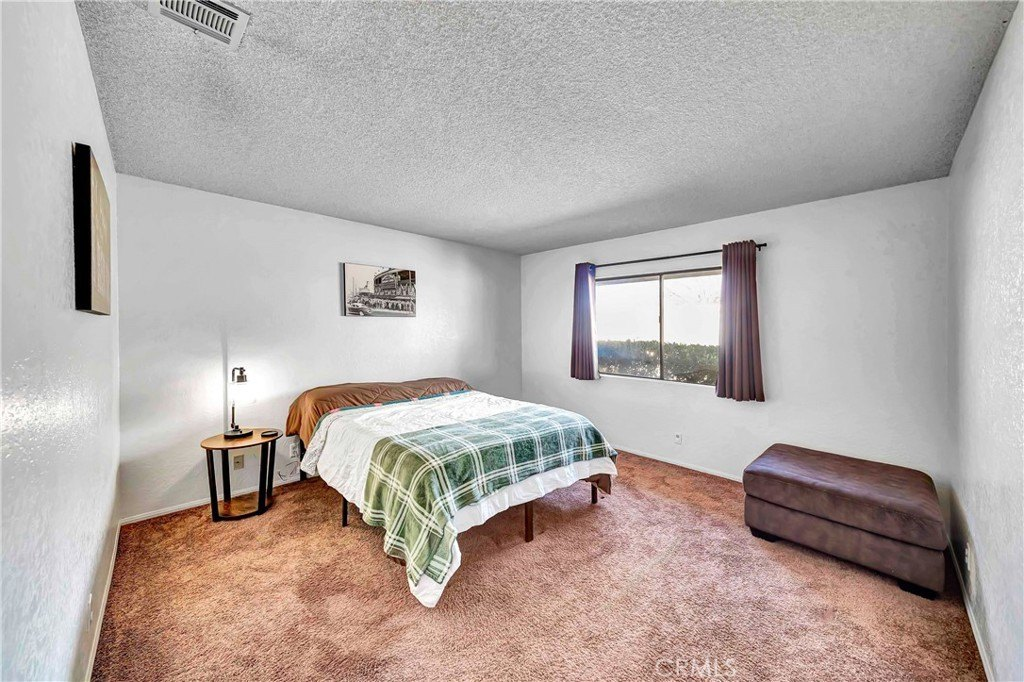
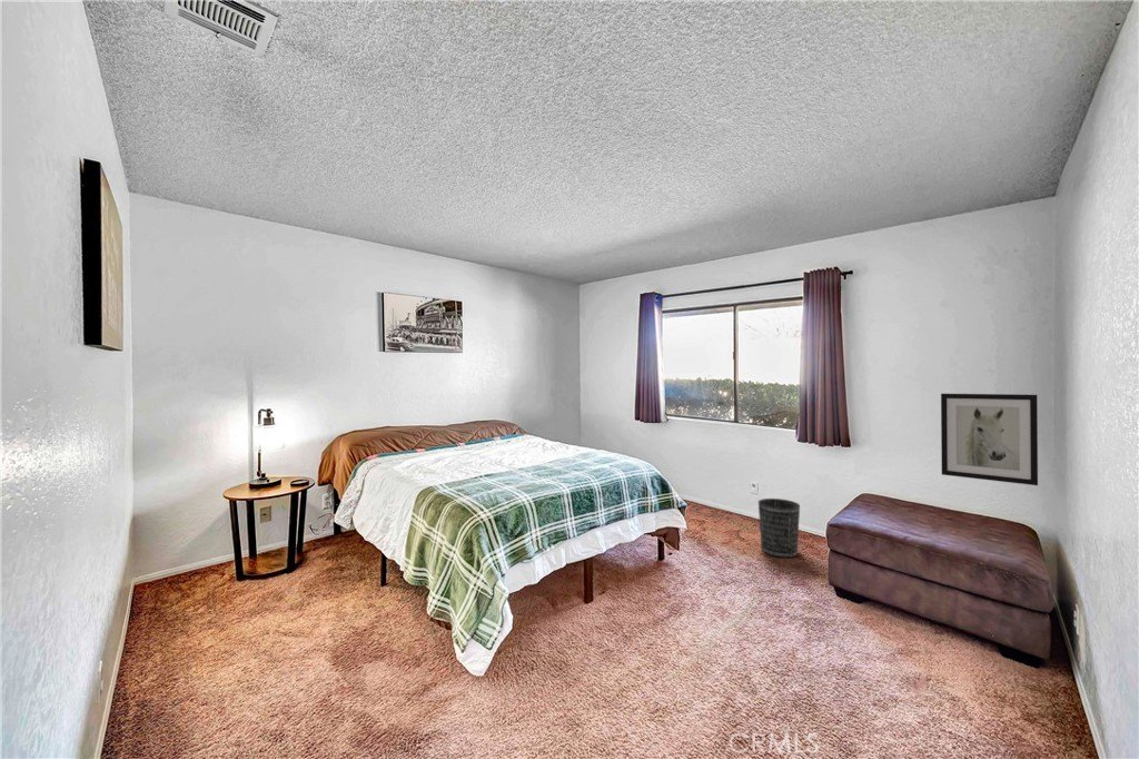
+ wall art [940,393,1039,486]
+ wastebasket [757,497,801,559]
